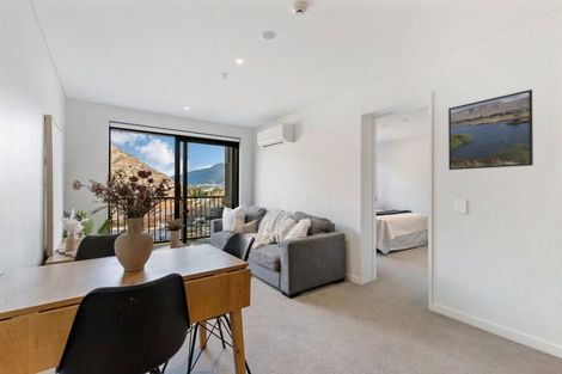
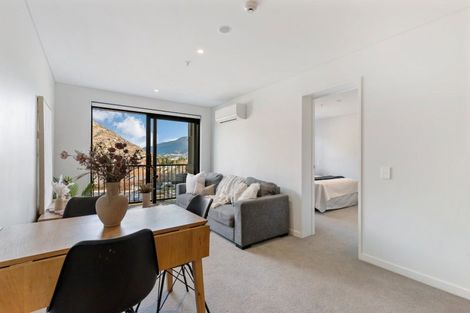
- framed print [447,88,534,171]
